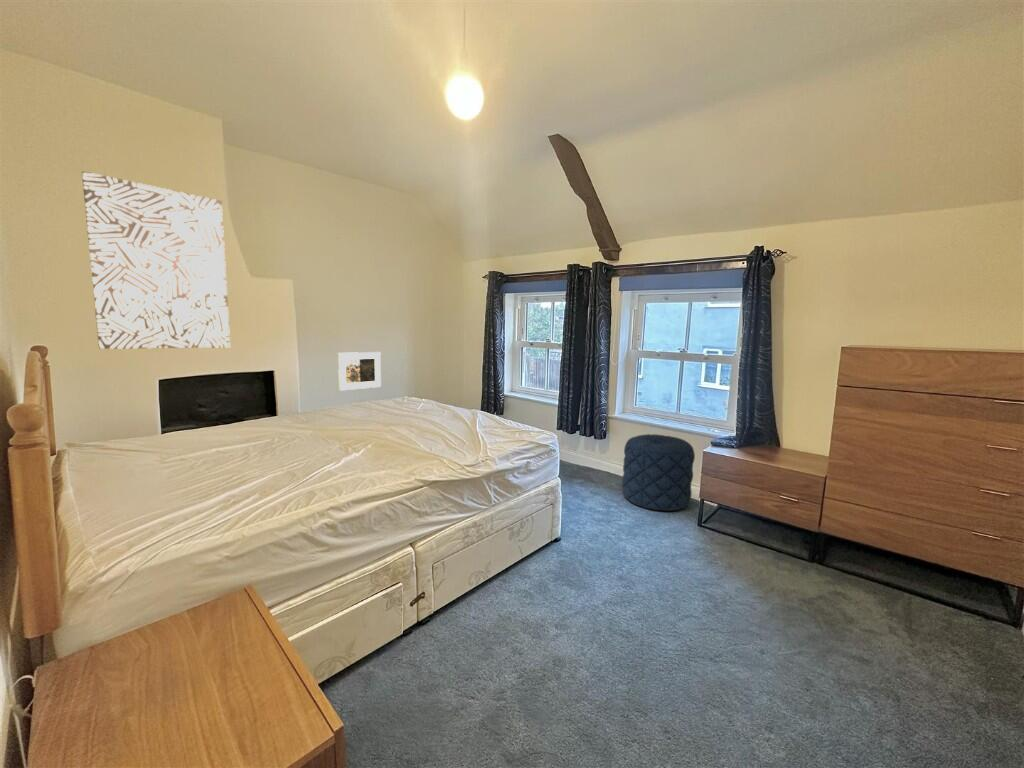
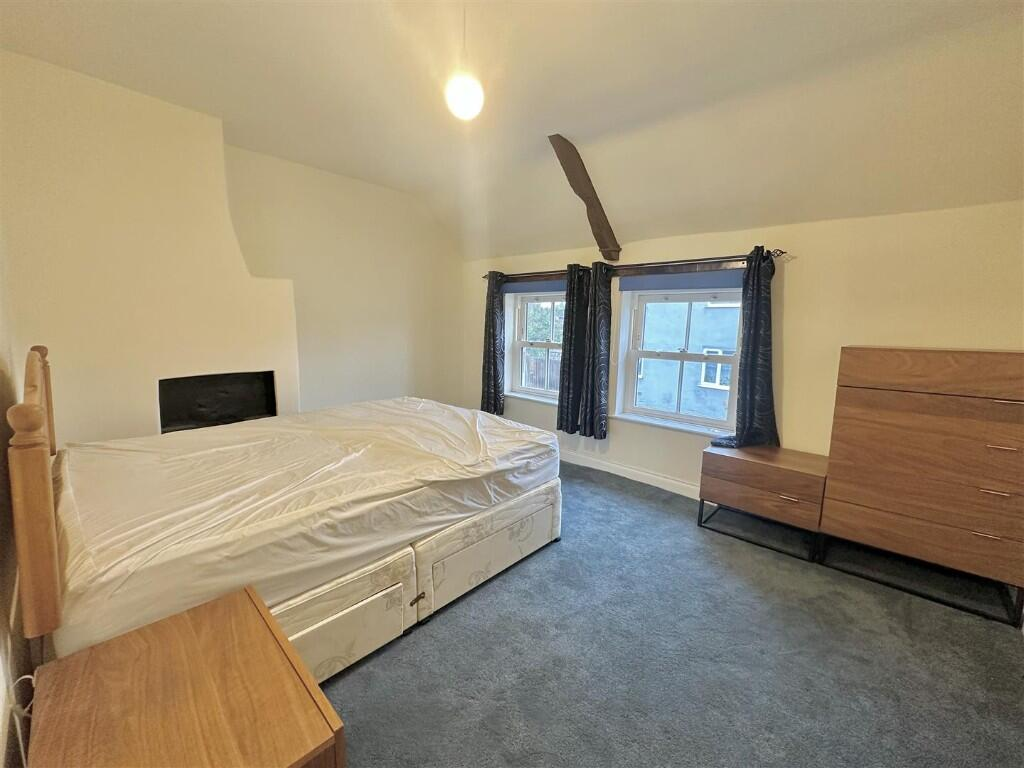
- pouf [621,433,696,512]
- wall art [81,170,231,350]
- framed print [337,351,382,391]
